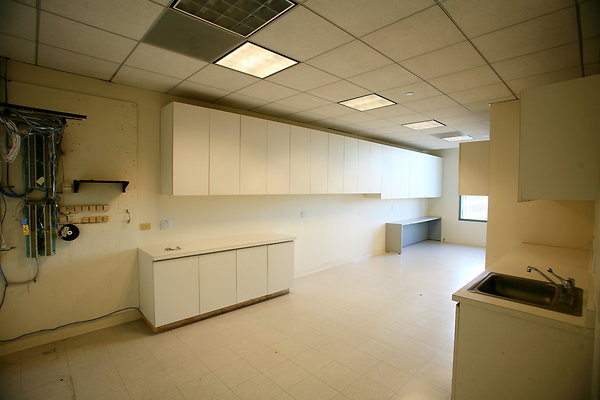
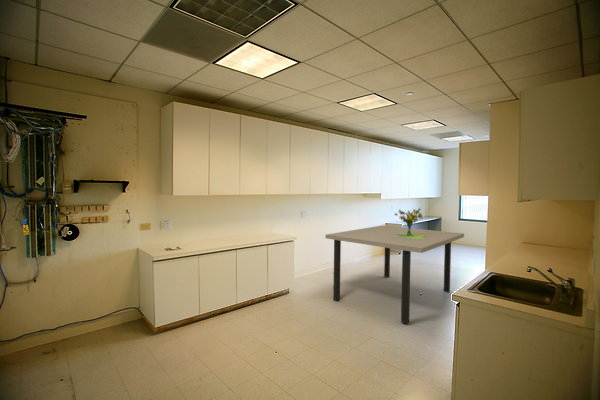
+ dining table [324,225,465,325]
+ bouquet [391,207,425,238]
